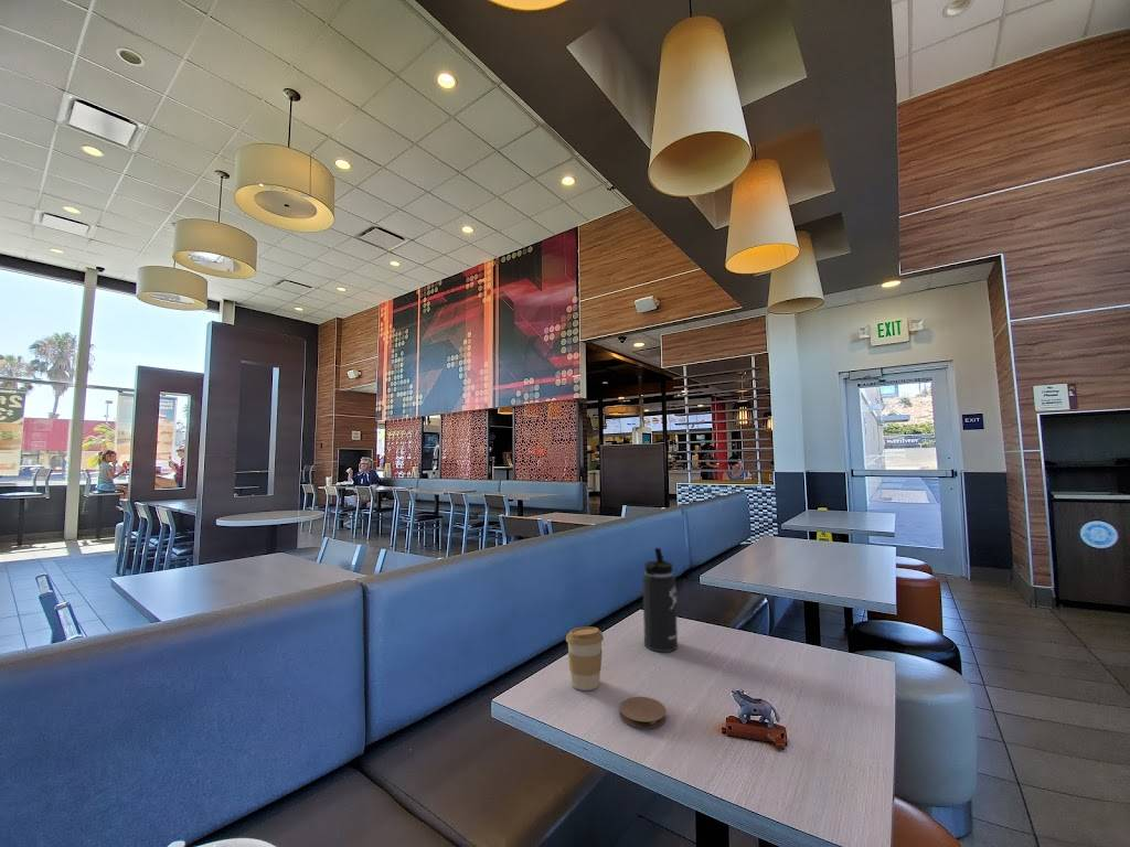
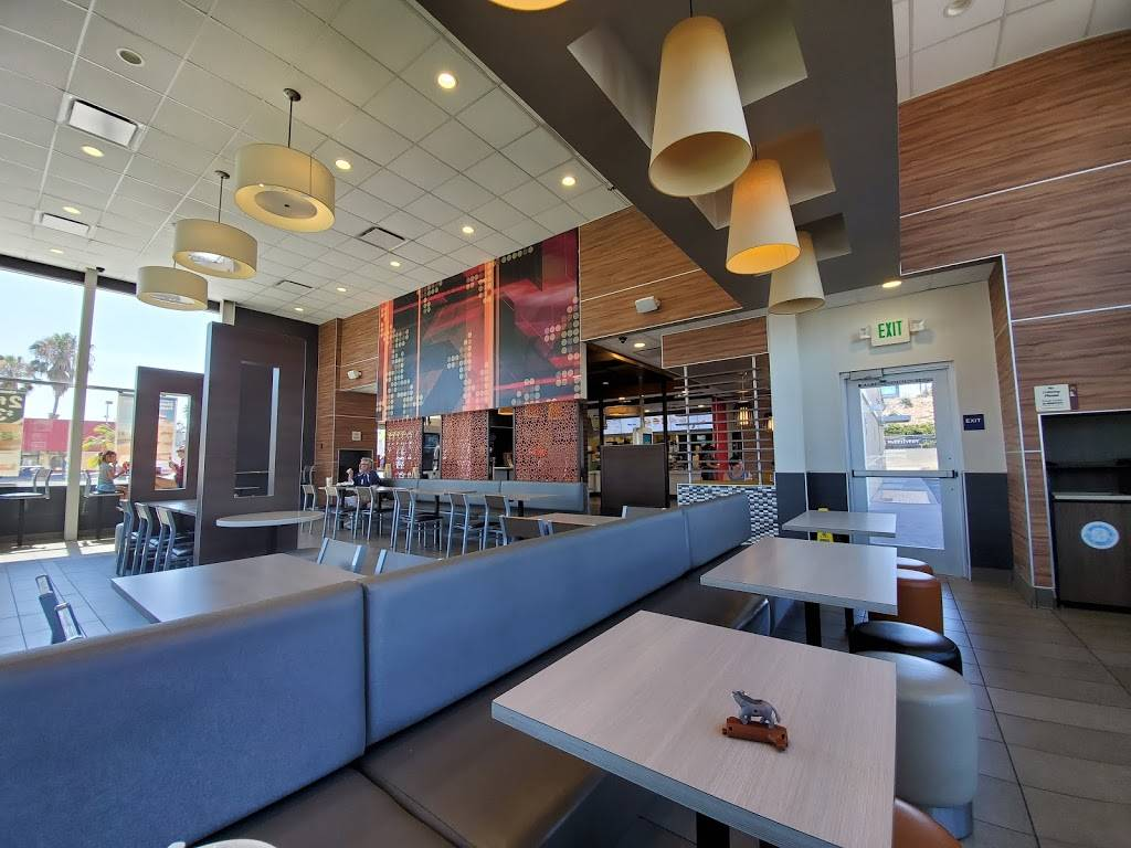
- coffee cup [565,625,605,691]
- thermos bottle [641,547,679,653]
- coaster [619,696,668,730]
